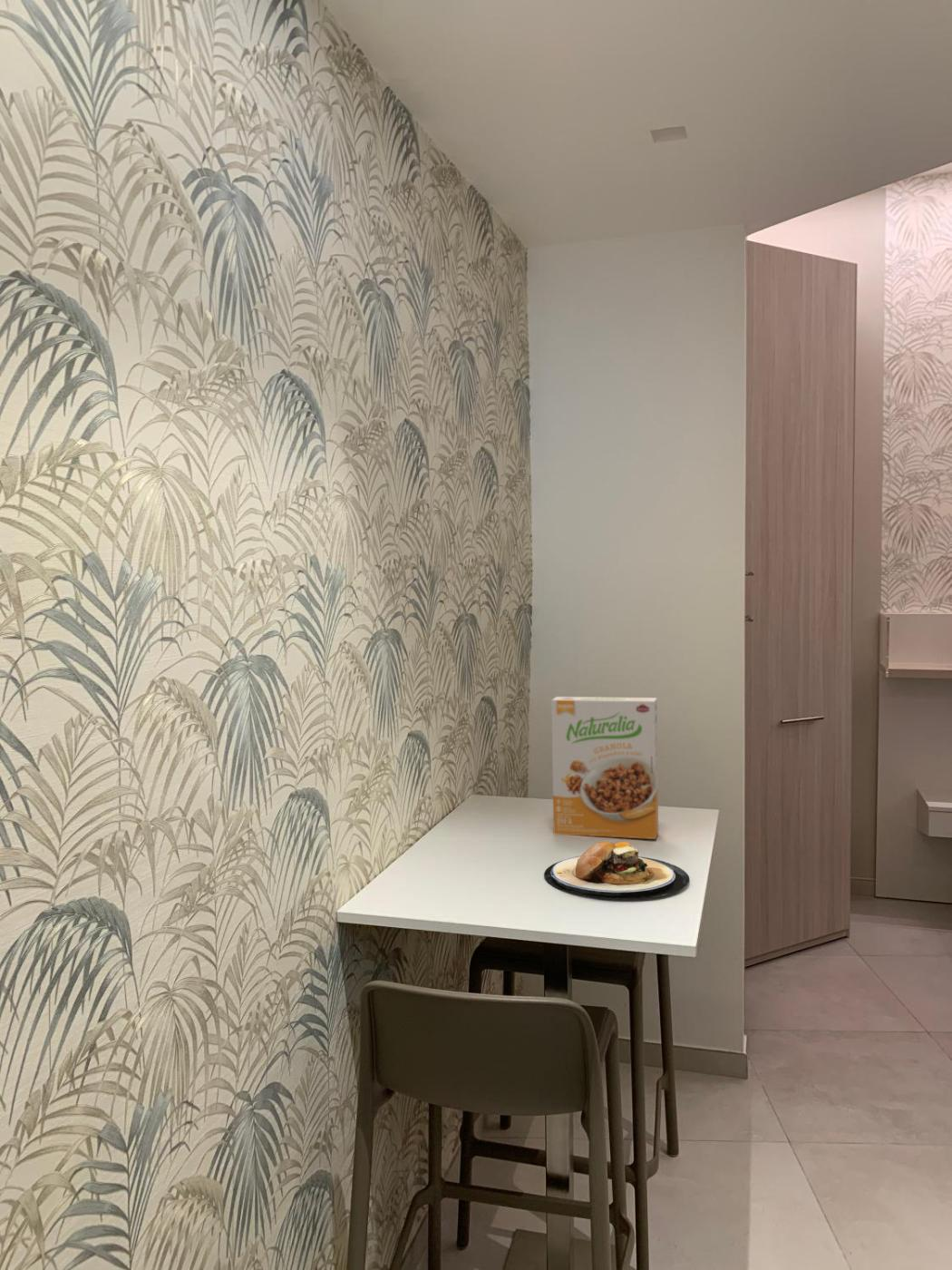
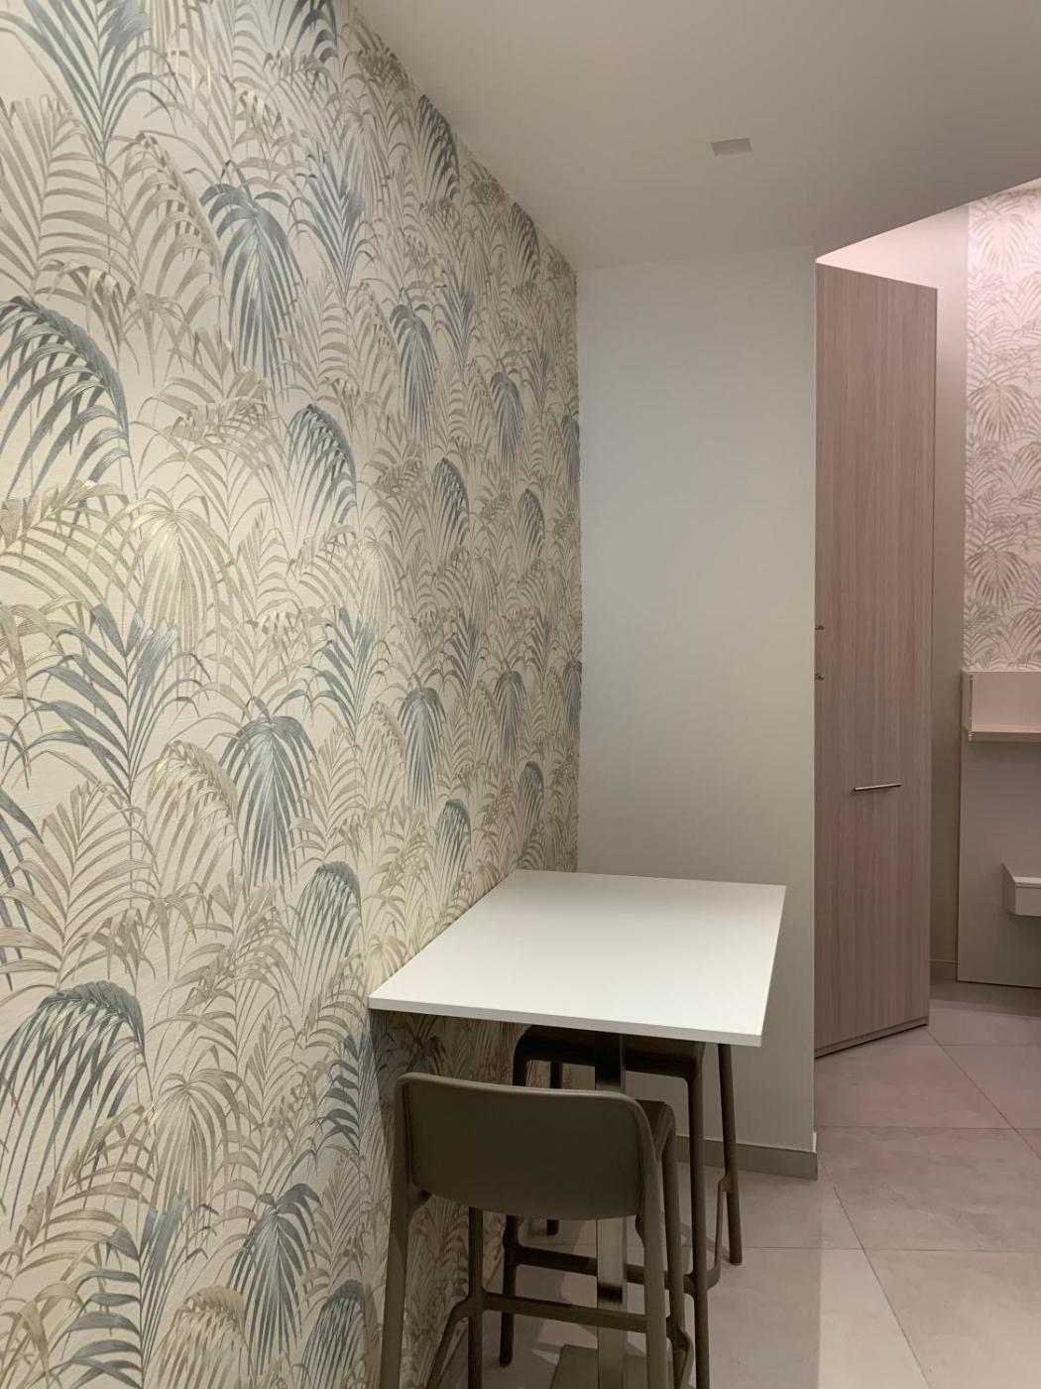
- cereal box [550,696,659,840]
- plate [543,841,690,900]
